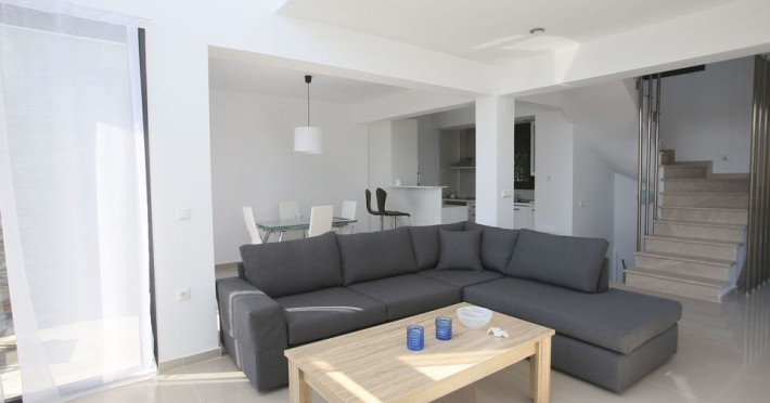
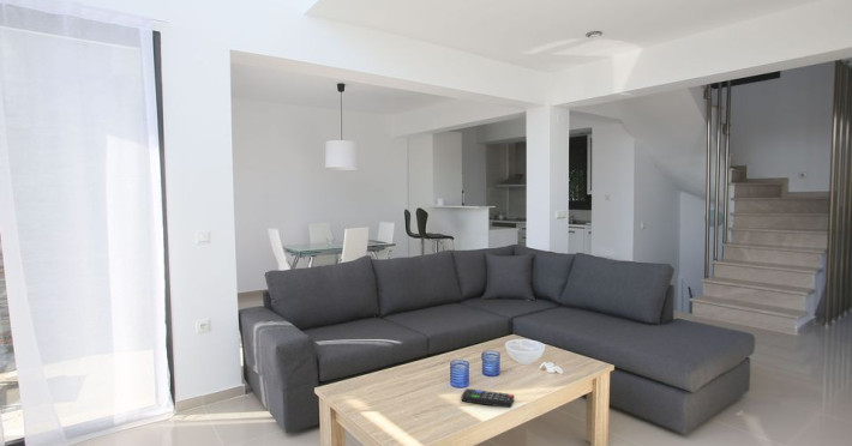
+ remote control [461,387,515,409]
